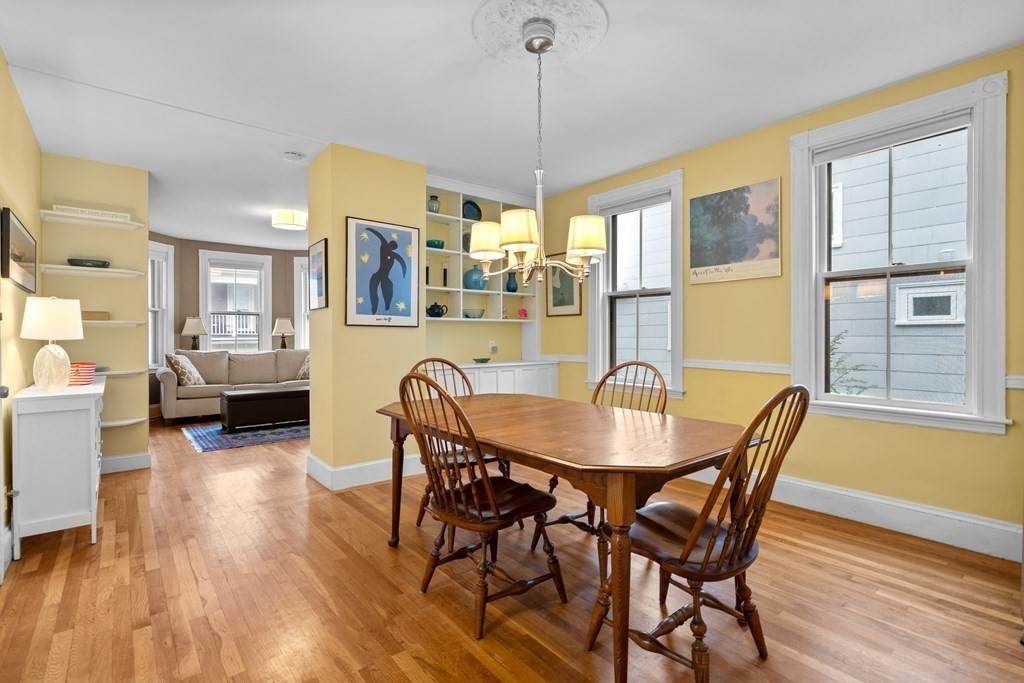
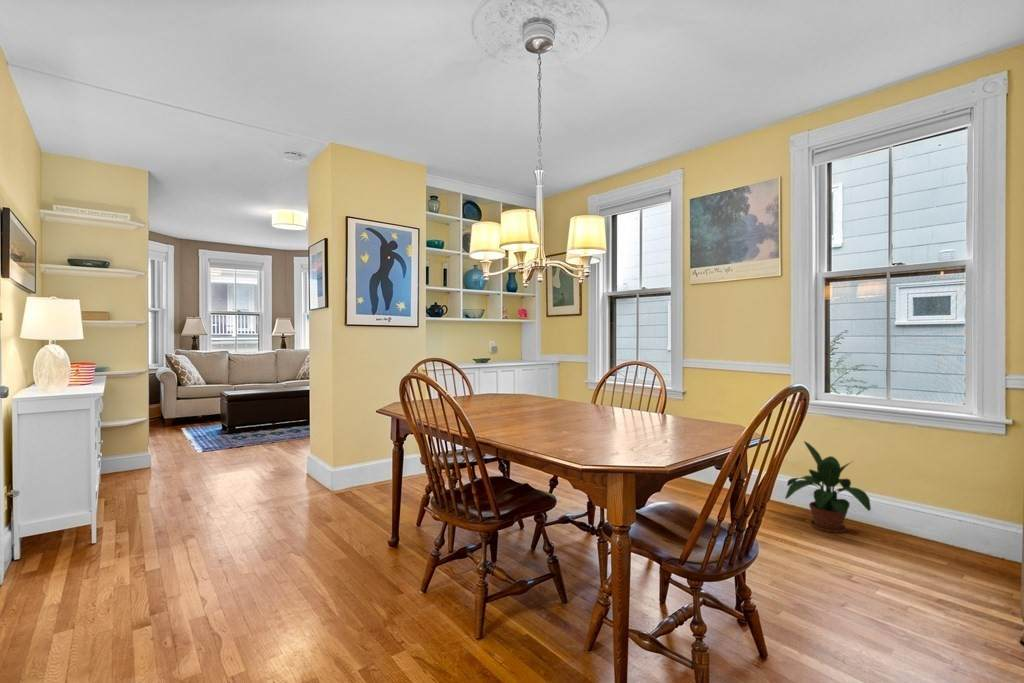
+ potted plant [784,440,872,534]
